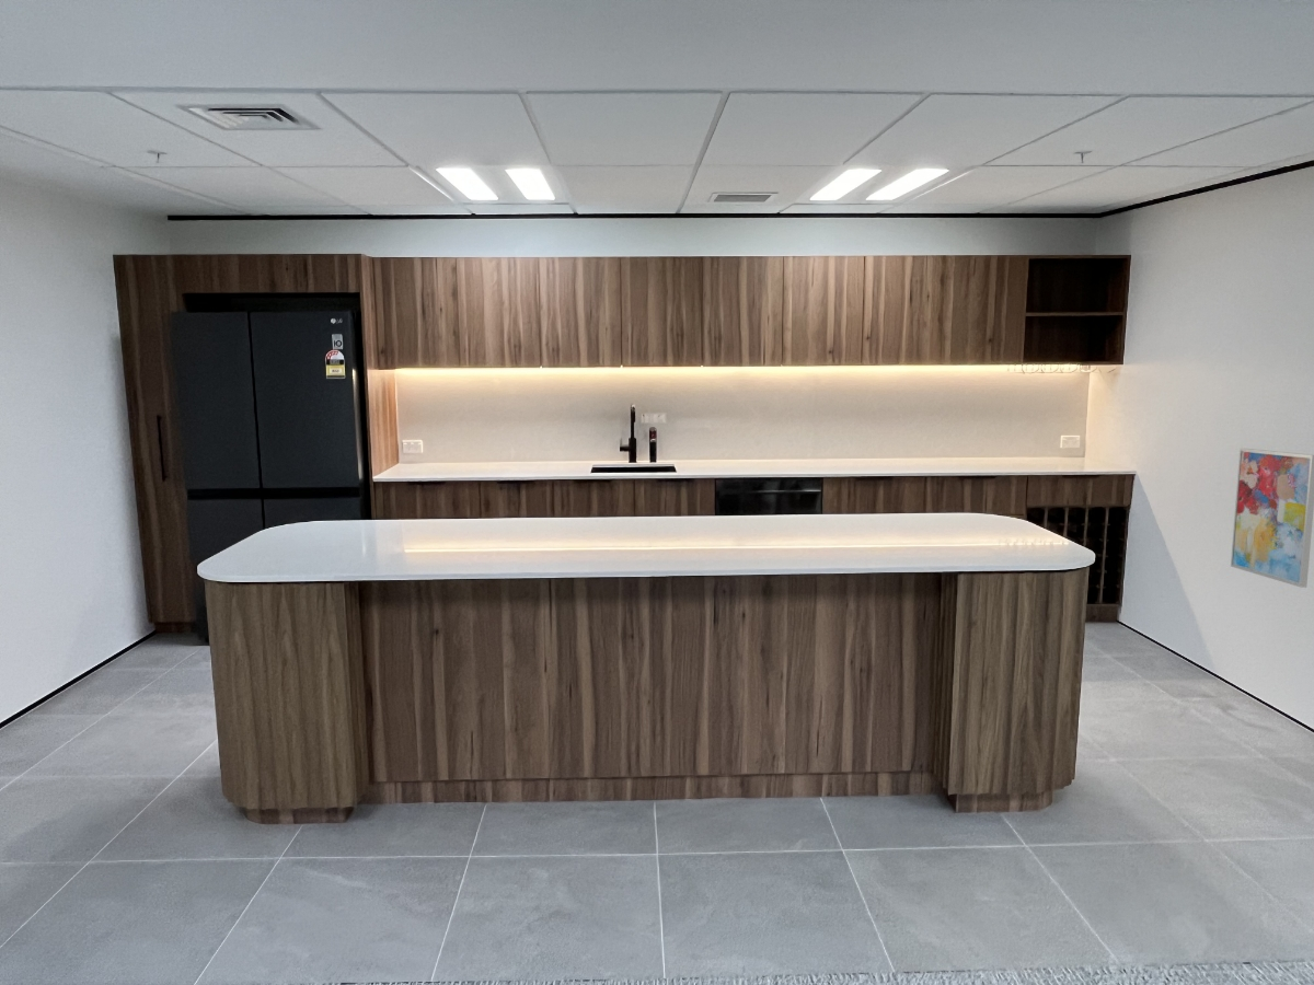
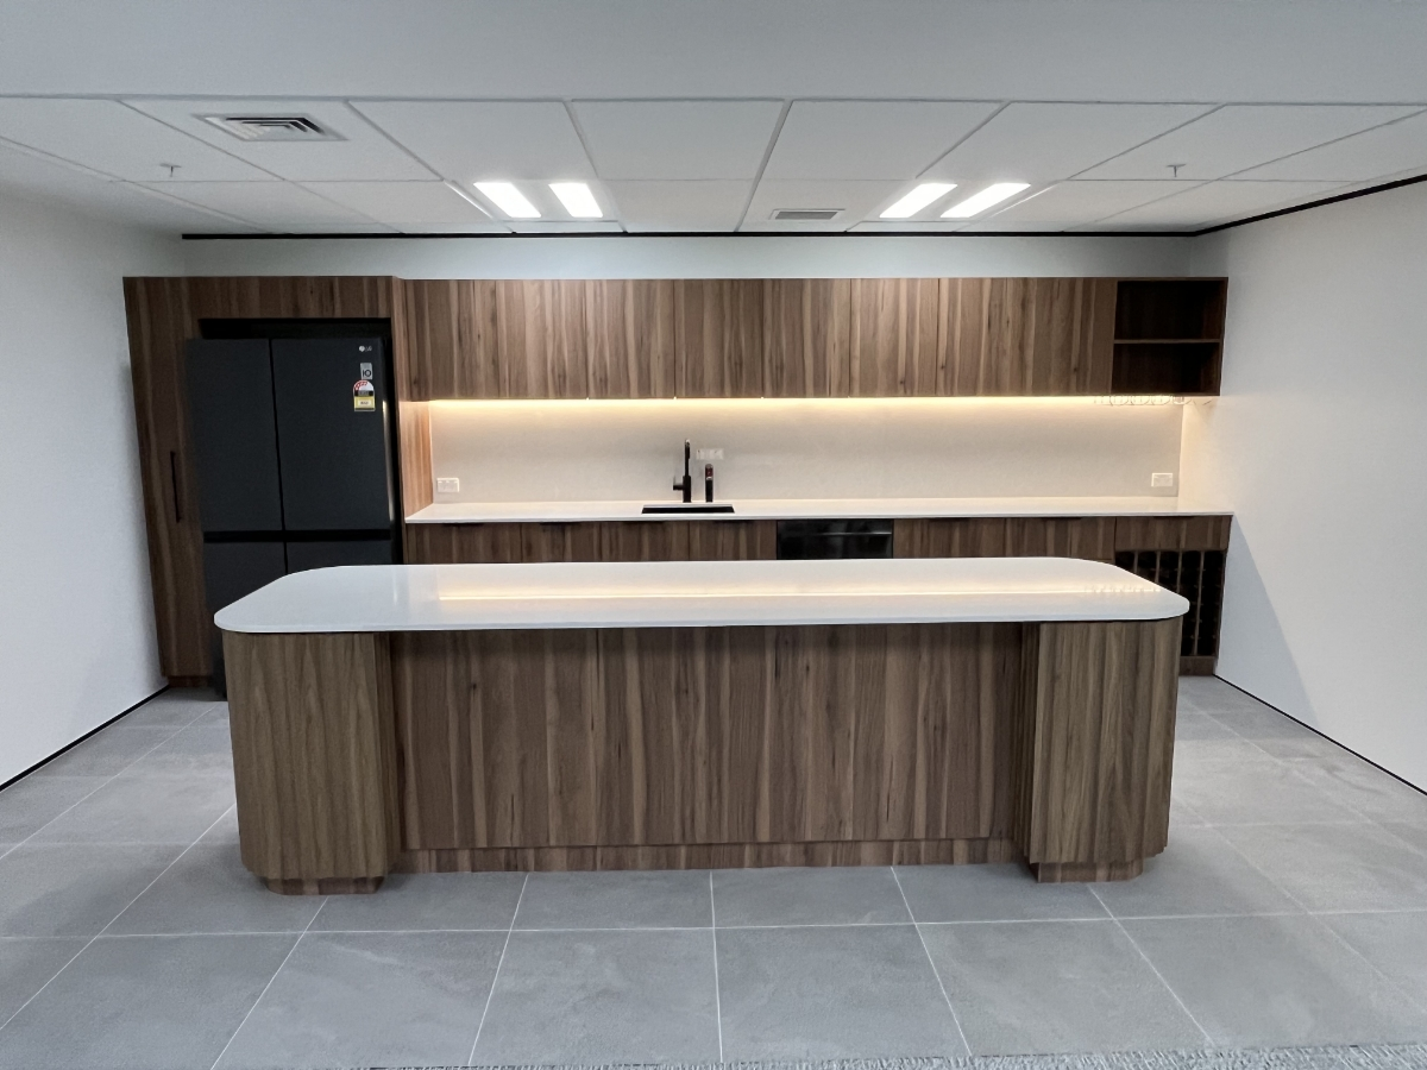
- wall art [1230,448,1314,589]
